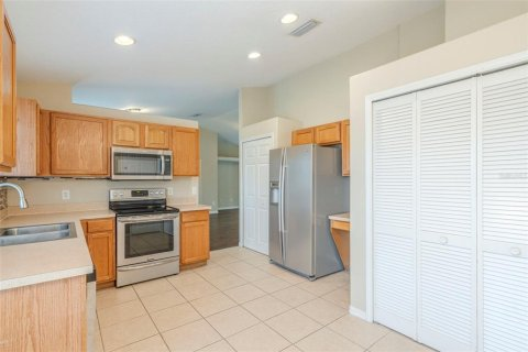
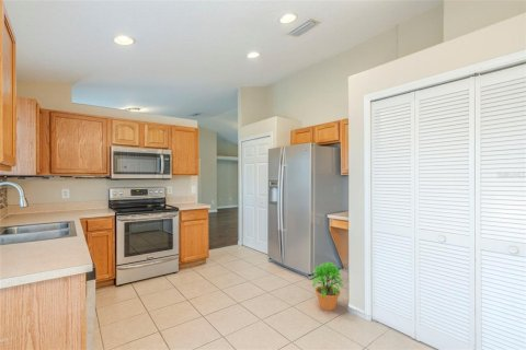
+ potted plant [310,261,345,312]
